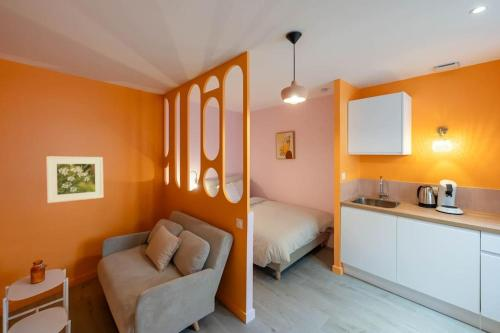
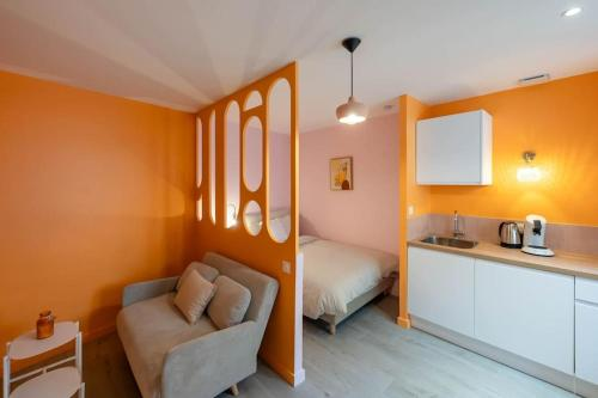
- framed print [46,155,104,204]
